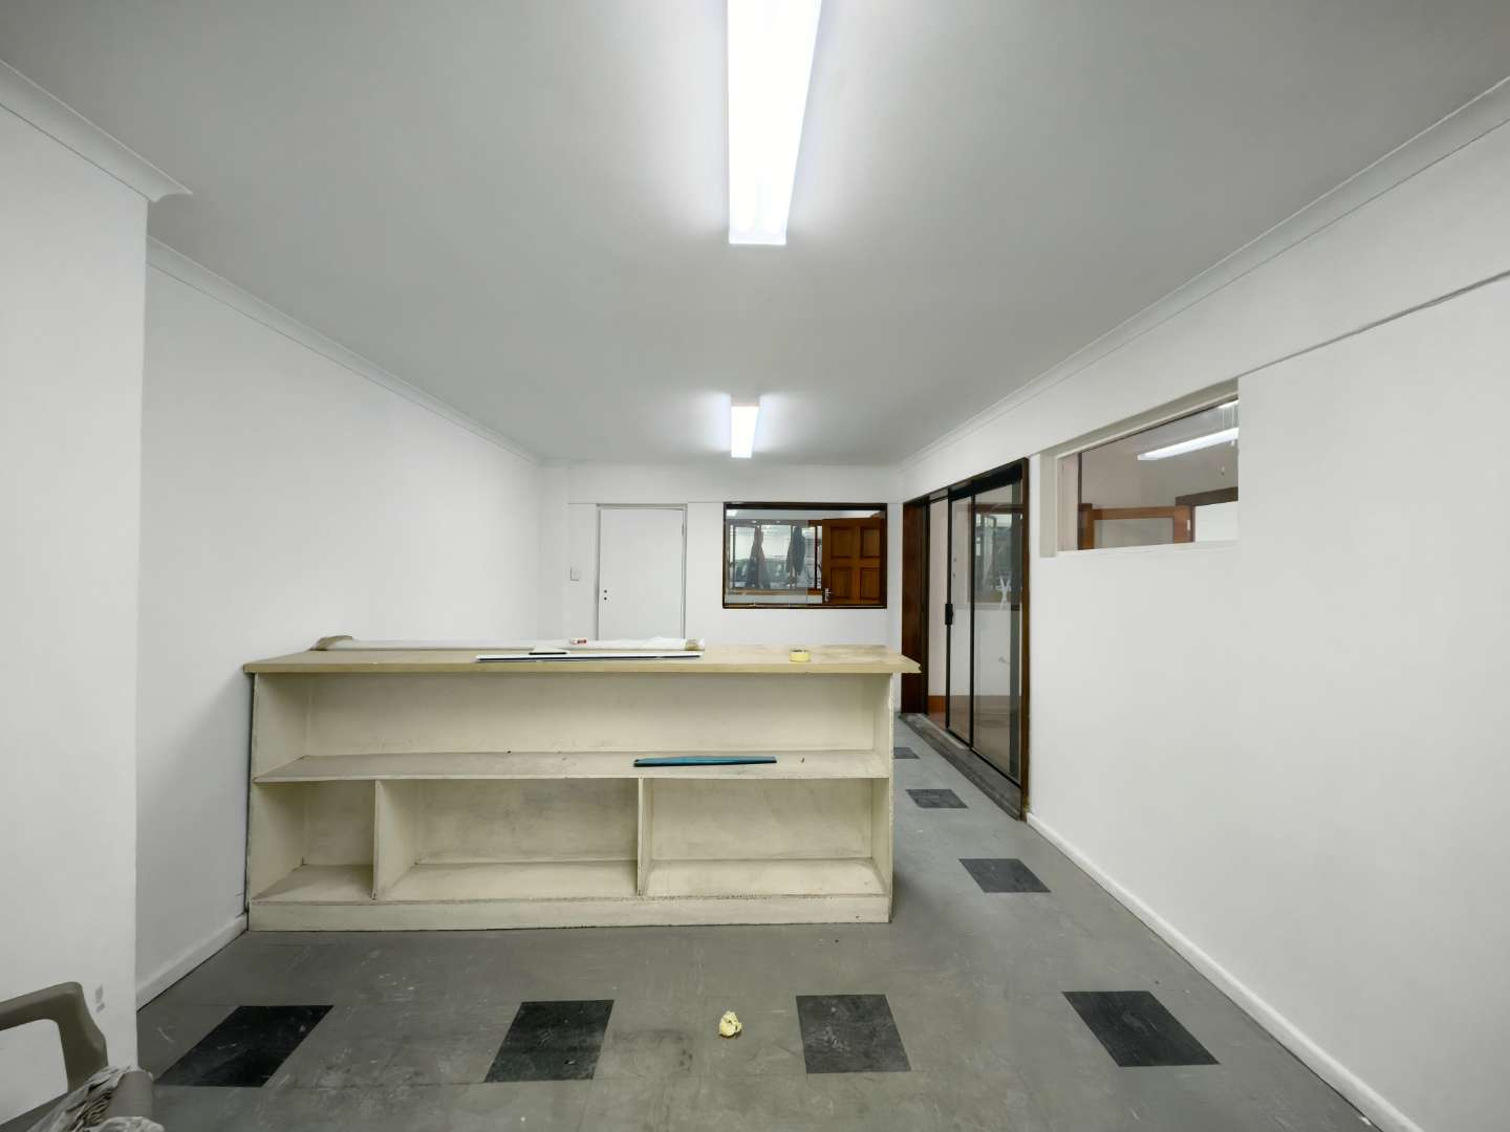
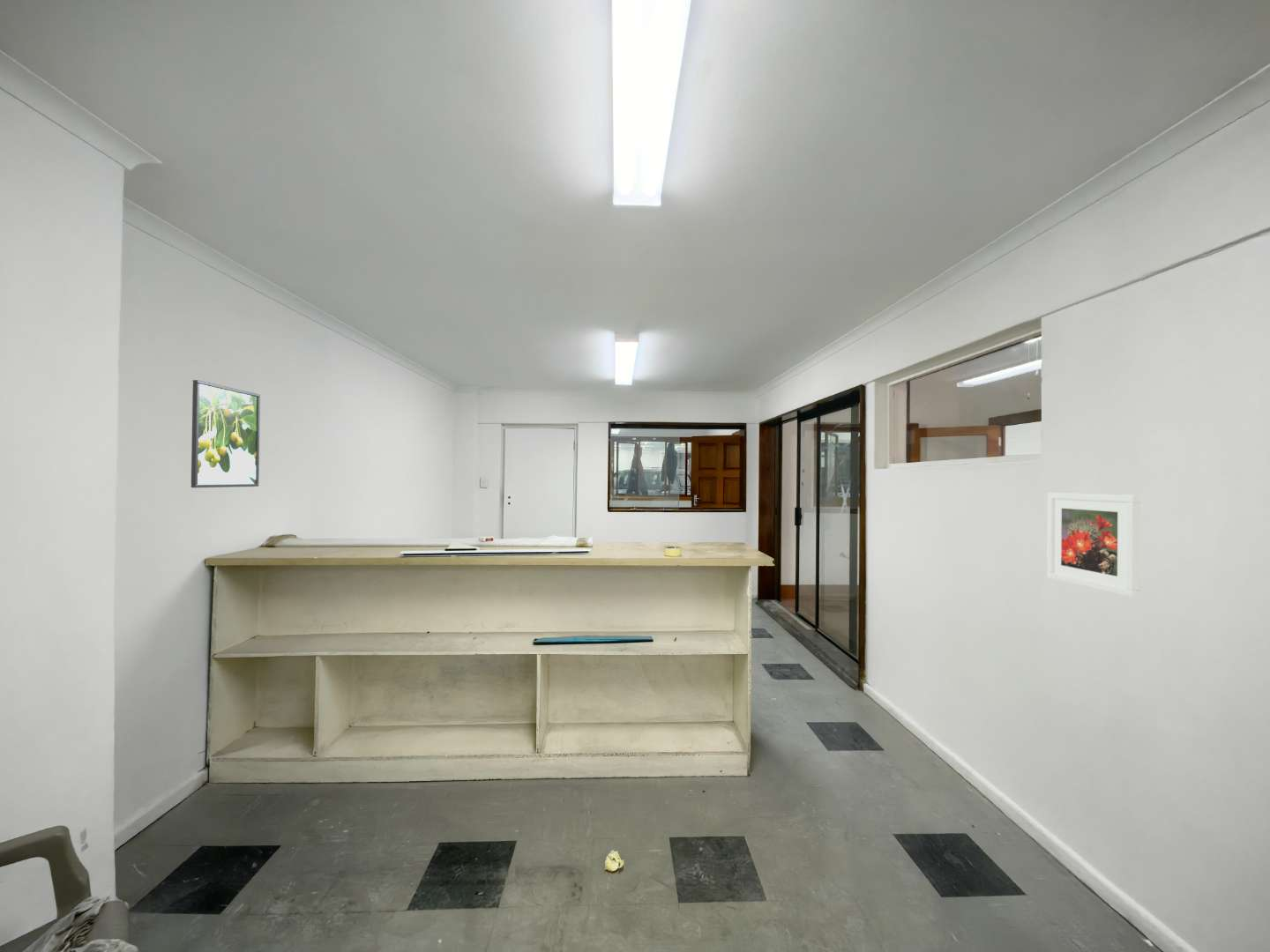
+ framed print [191,379,261,488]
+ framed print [1046,492,1140,599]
